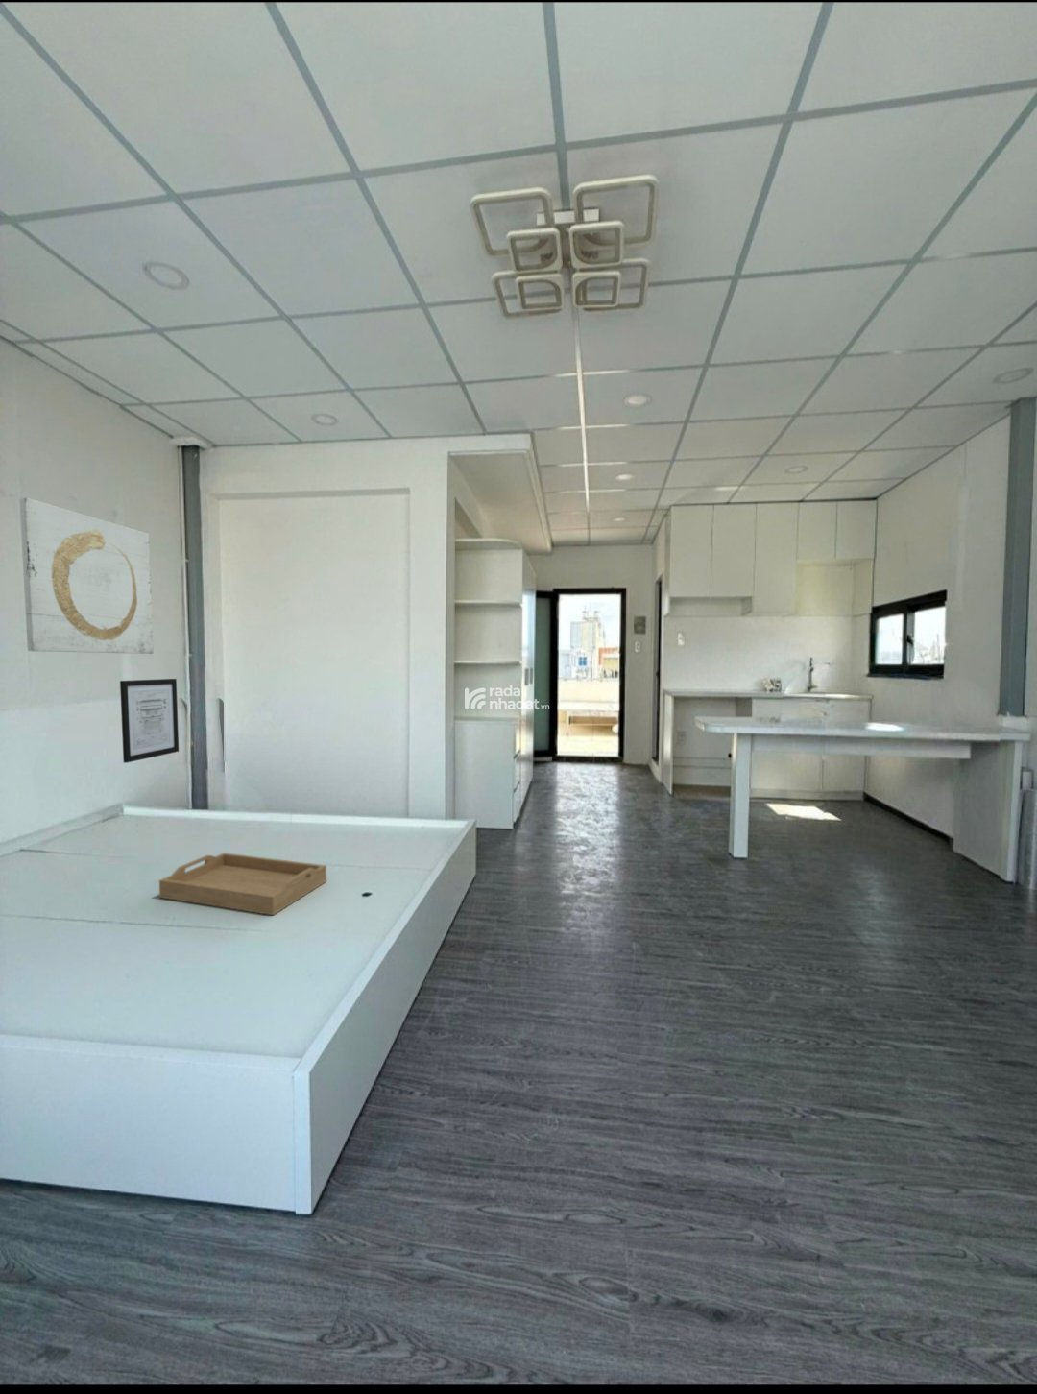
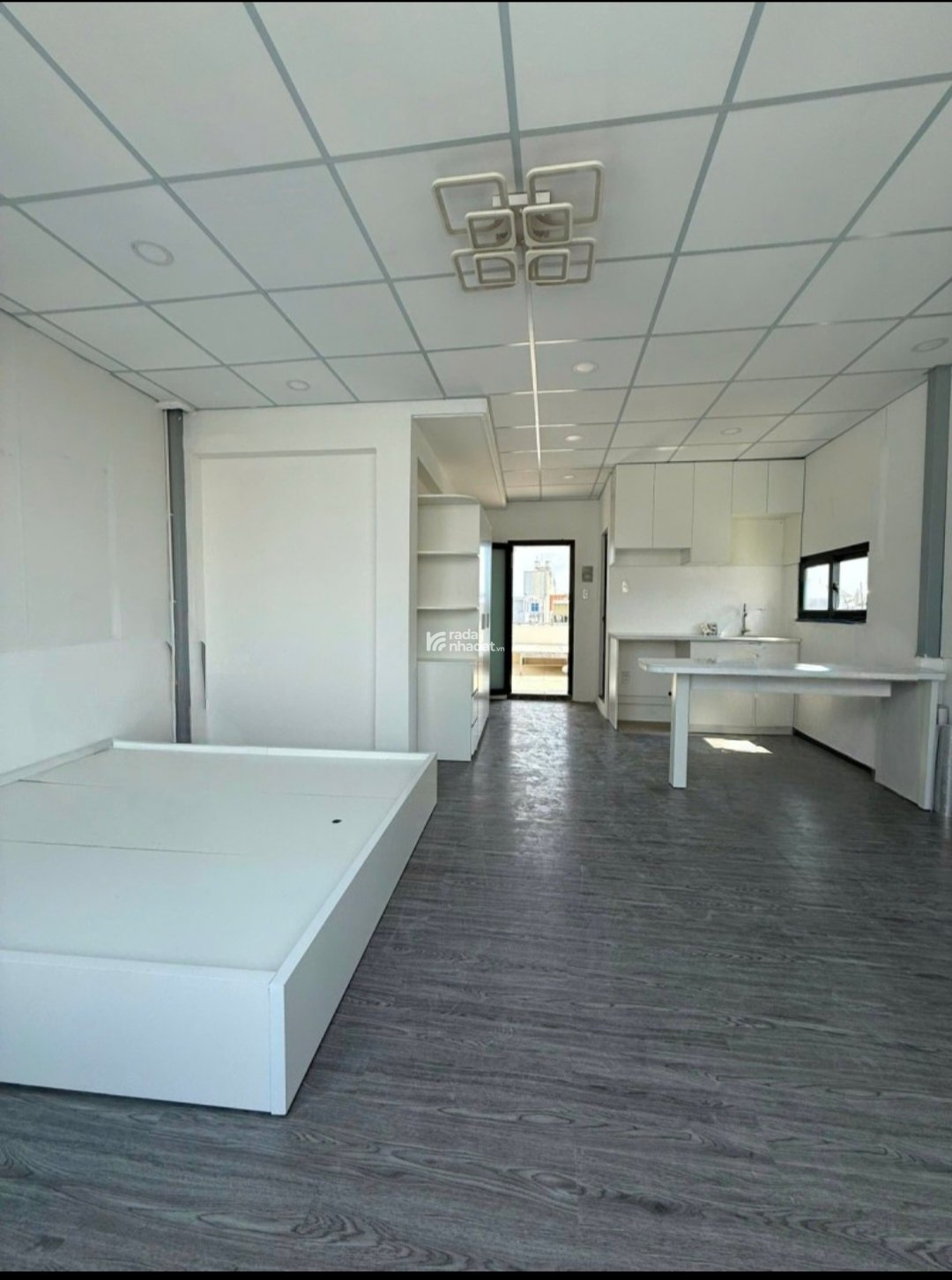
- serving tray [158,852,328,916]
- wall art [19,497,155,655]
- wall art [119,677,180,765]
